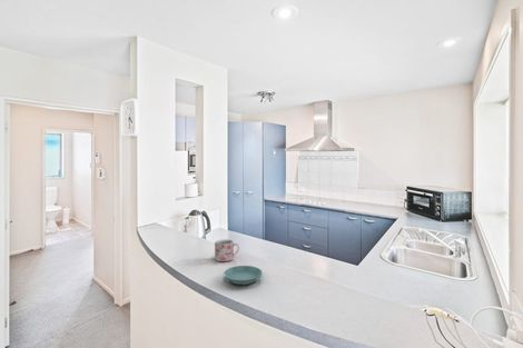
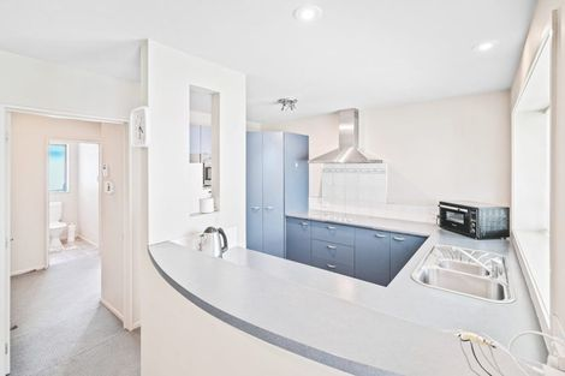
- saucer [223,265,264,286]
- mug [214,238,240,262]
